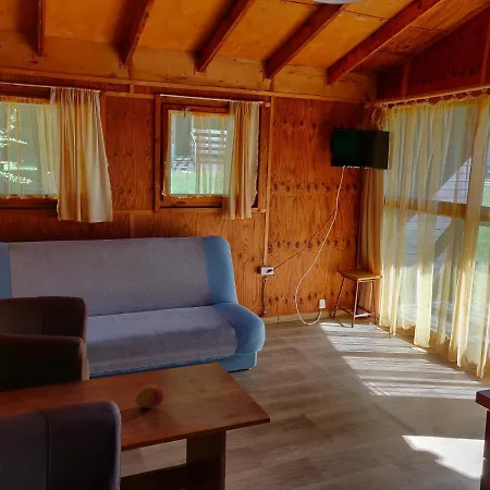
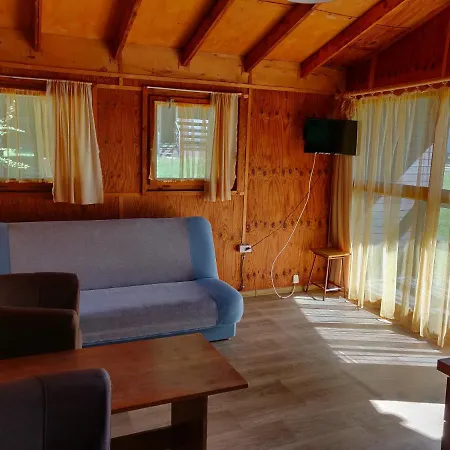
- fruit [135,384,164,408]
